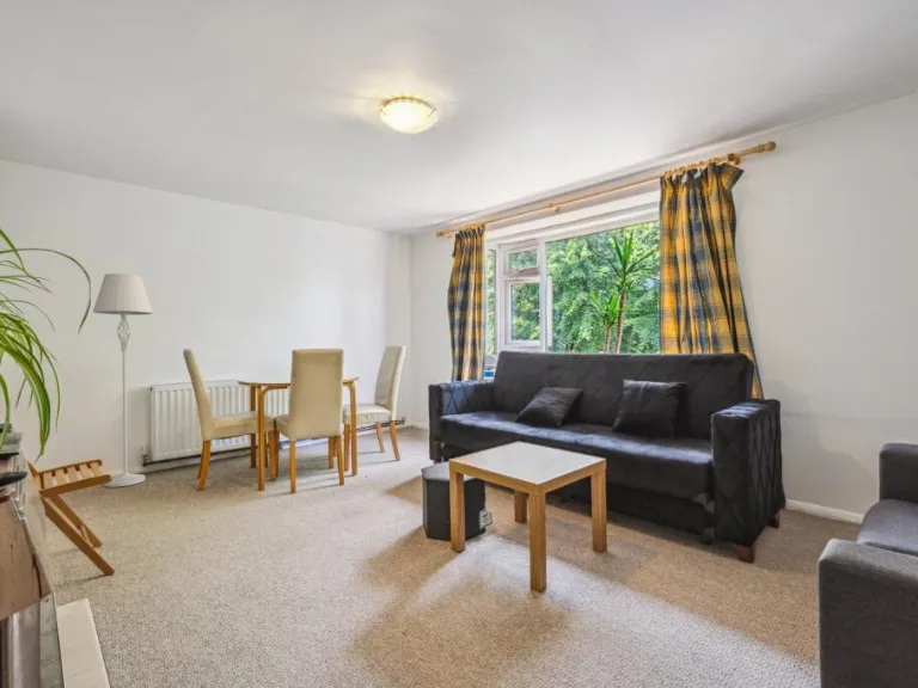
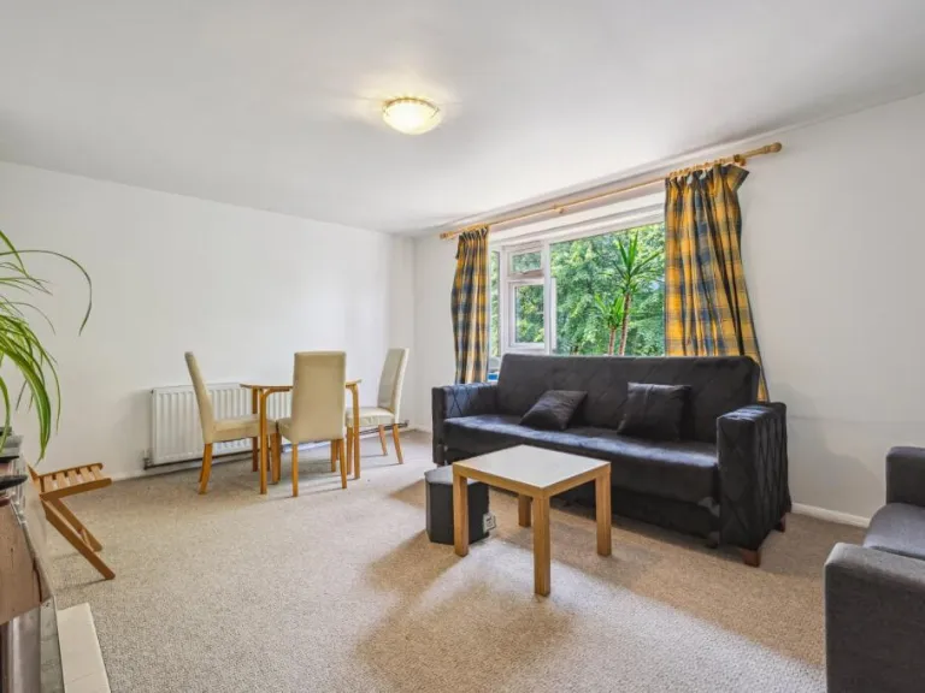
- floor lamp [92,272,154,489]
